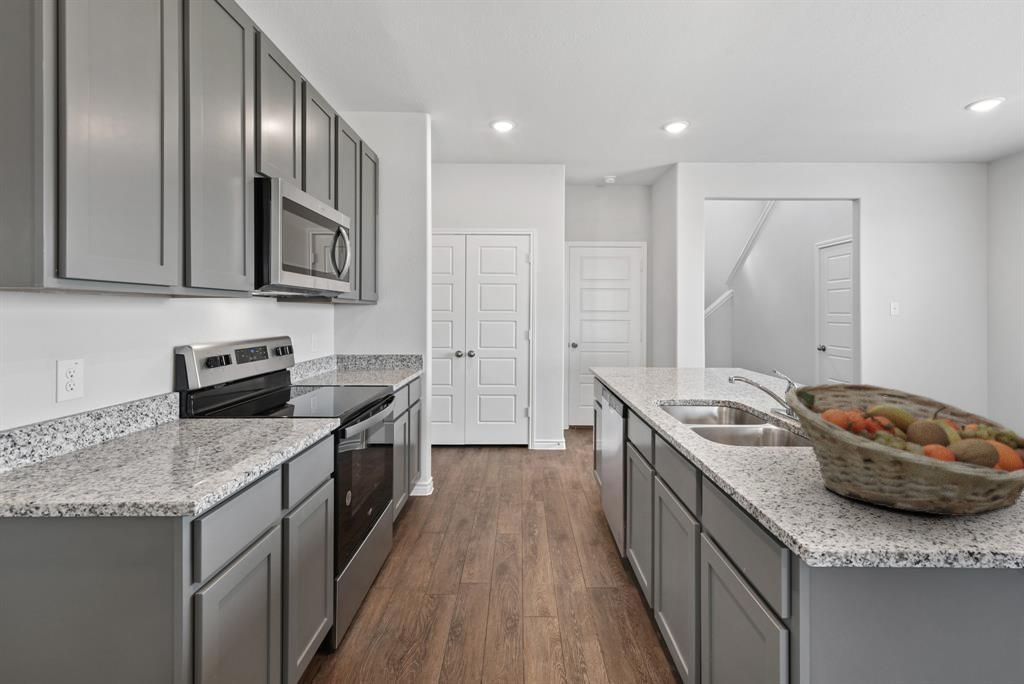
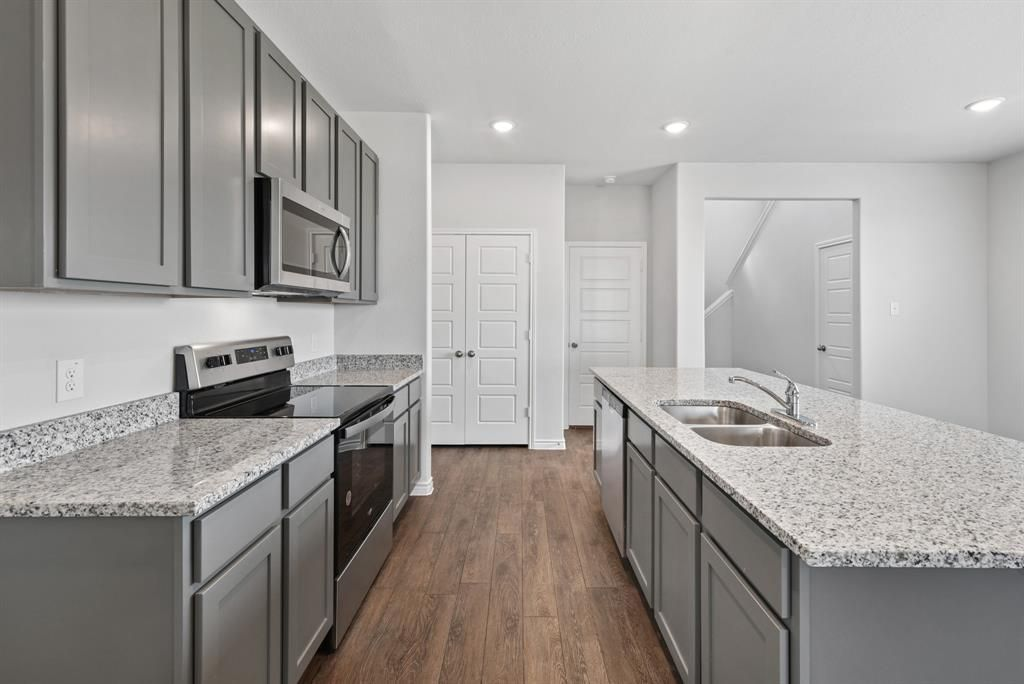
- fruit basket [784,382,1024,517]
